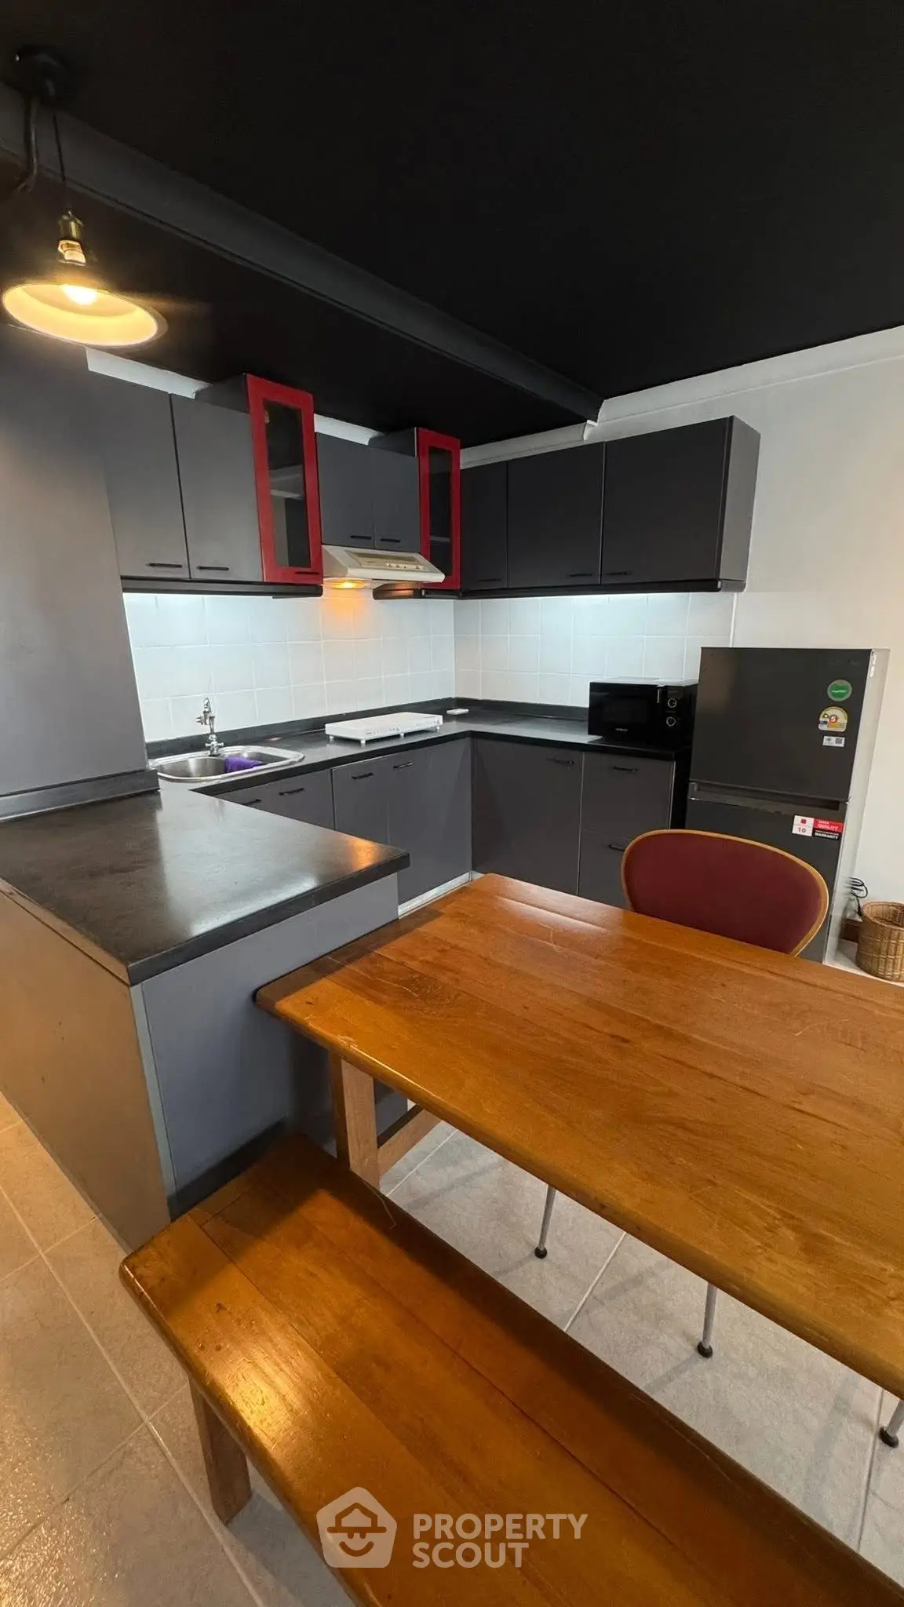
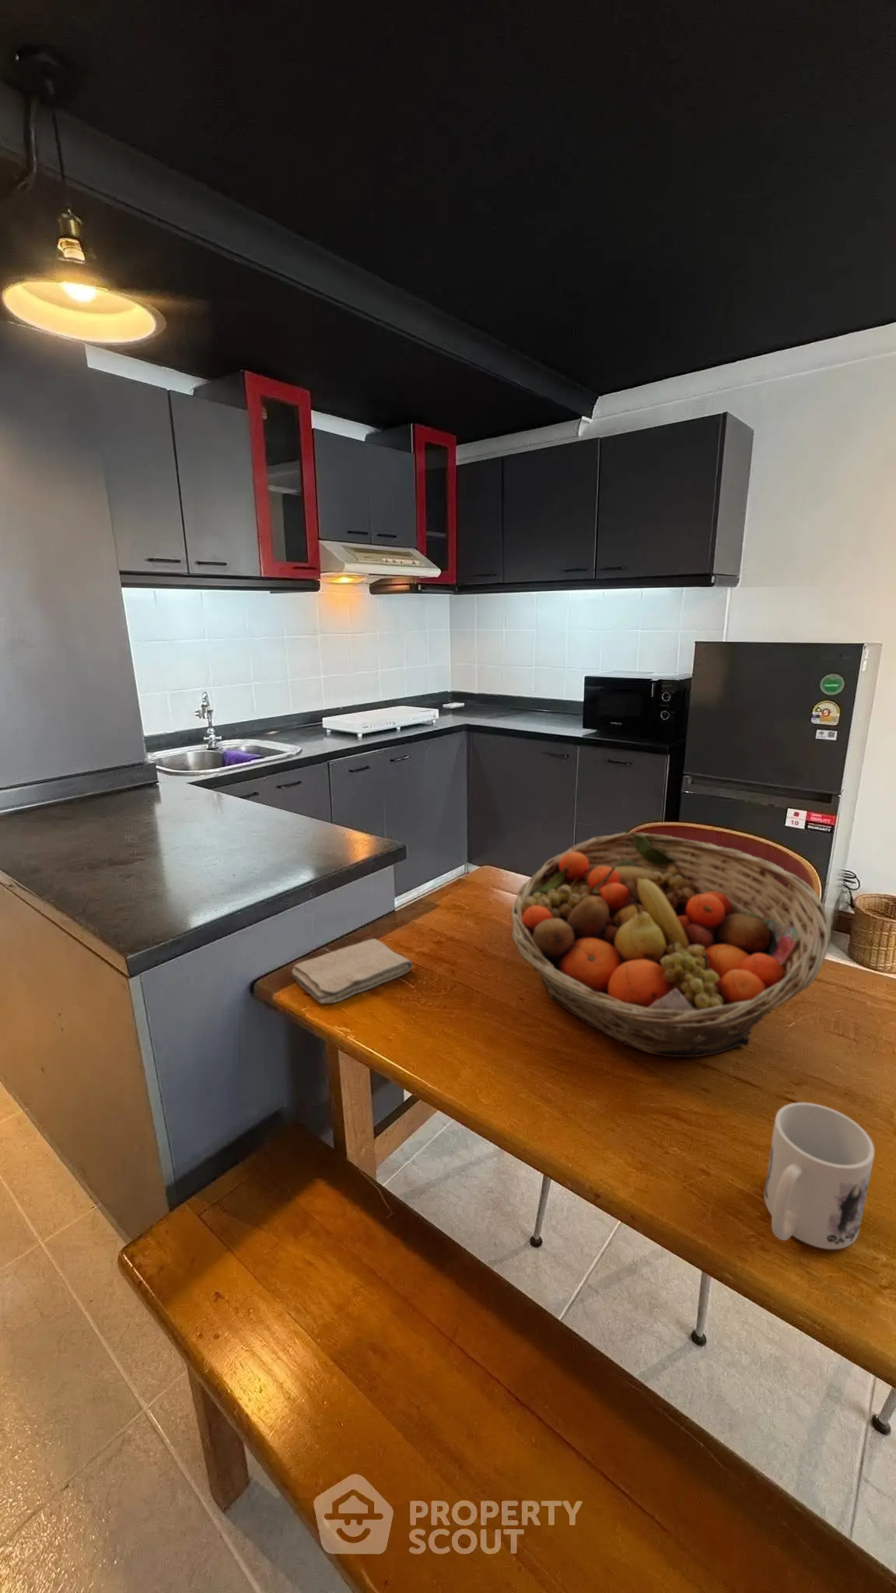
+ mug [763,1102,875,1249]
+ washcloth [292,938,414,1004]
+ fruit basket [510,832,831,1058]
